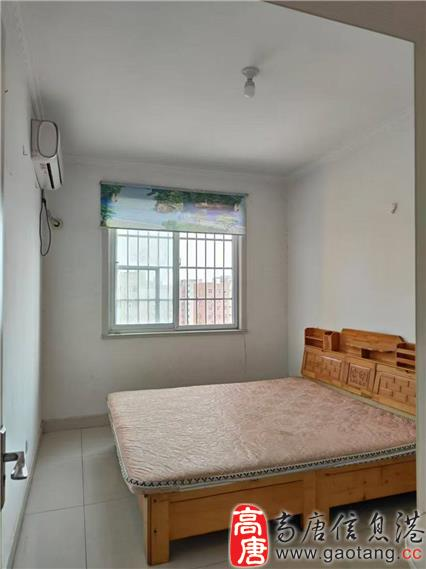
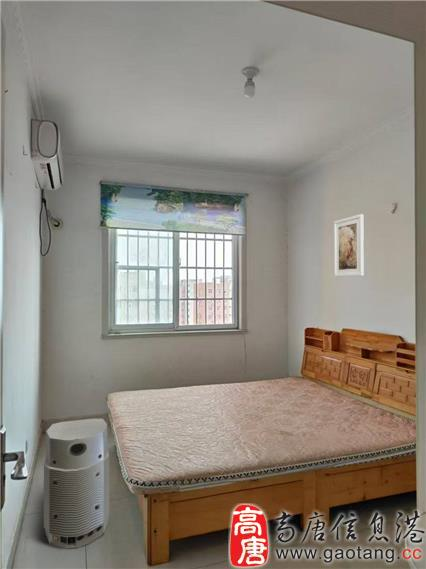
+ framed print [333,213,365,278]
+ air purifier [43,418,110,550]
